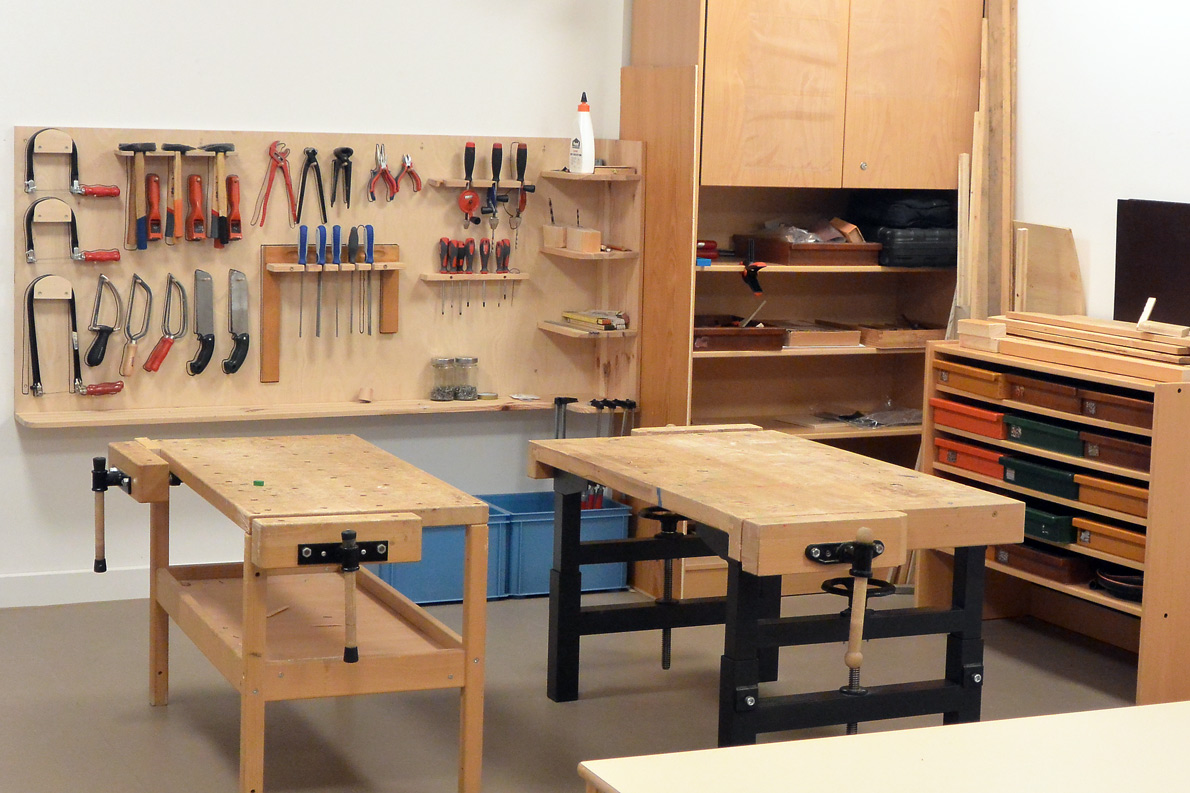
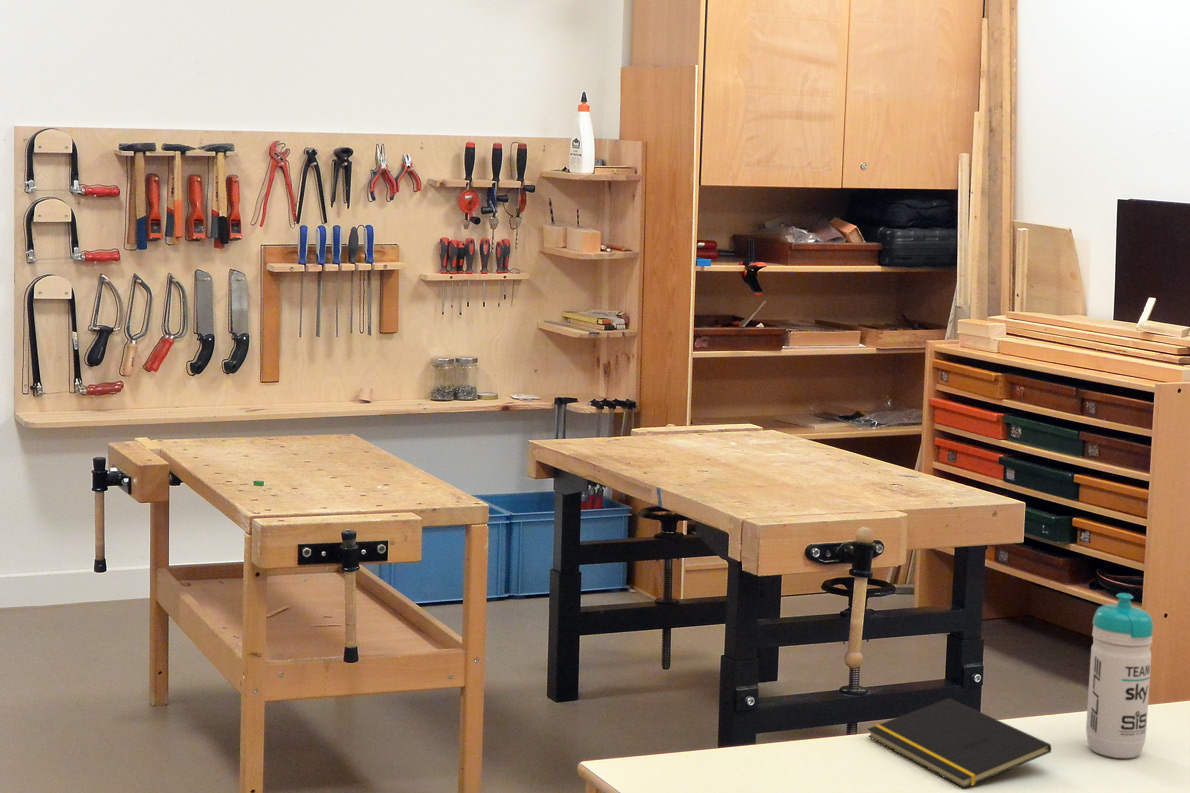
+ notepad [867,697,1052,789]
+ water bottle [1085,592,1155,759]
